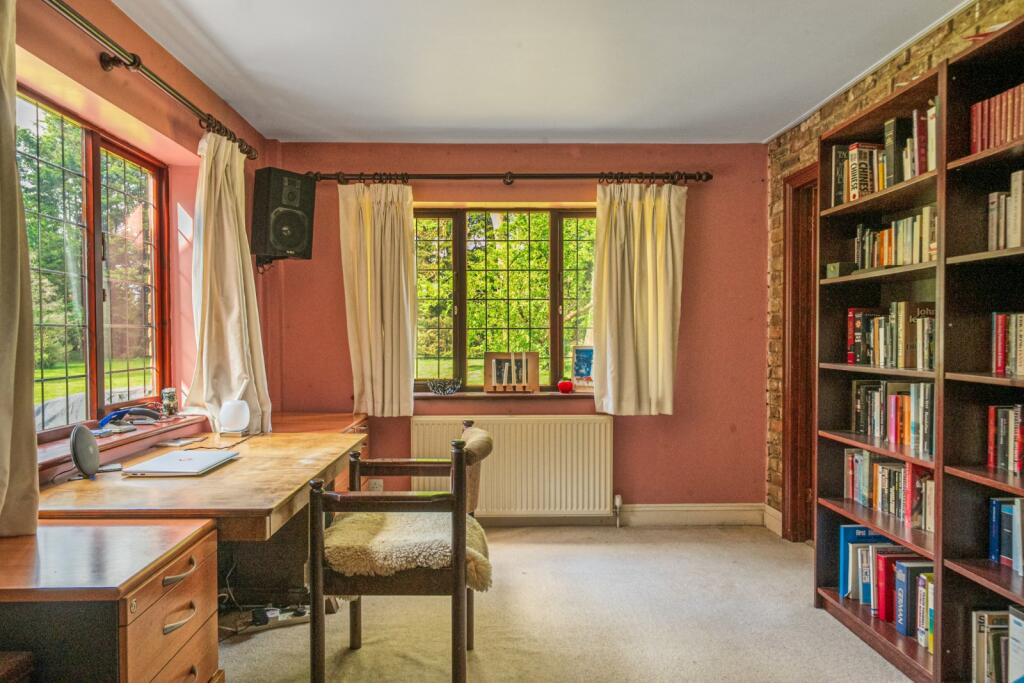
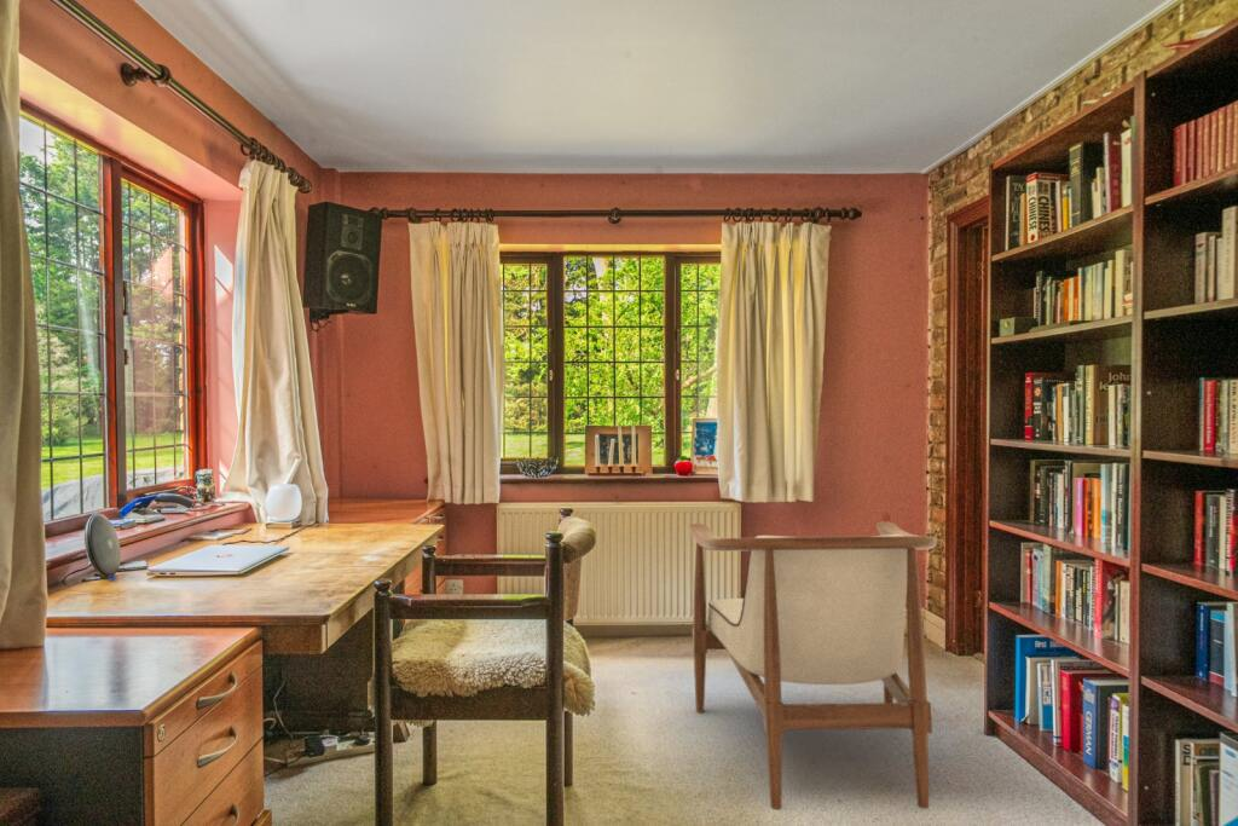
+ armchair [688,520,938,811]
